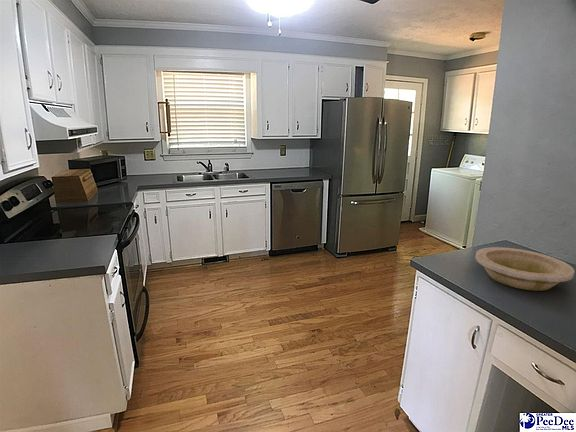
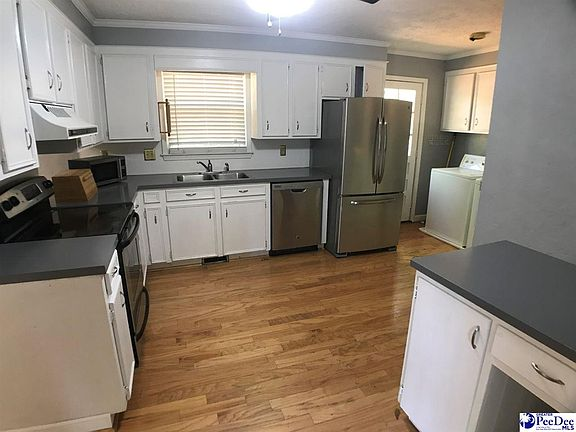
- bowl [474,246,576,292]
